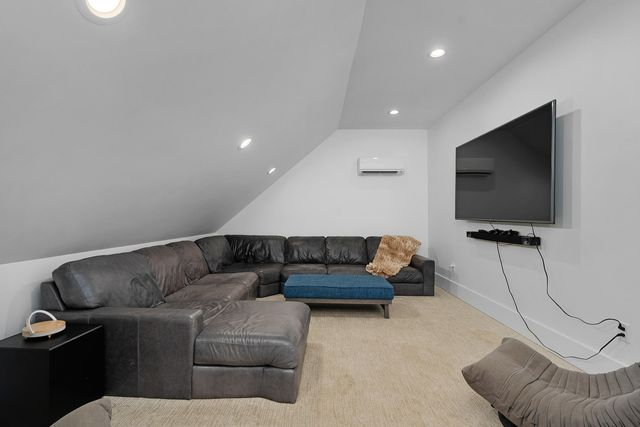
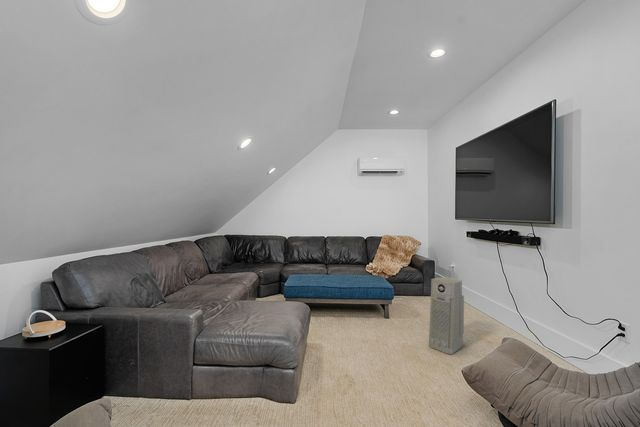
+ air purifier [428,276,465,355]
